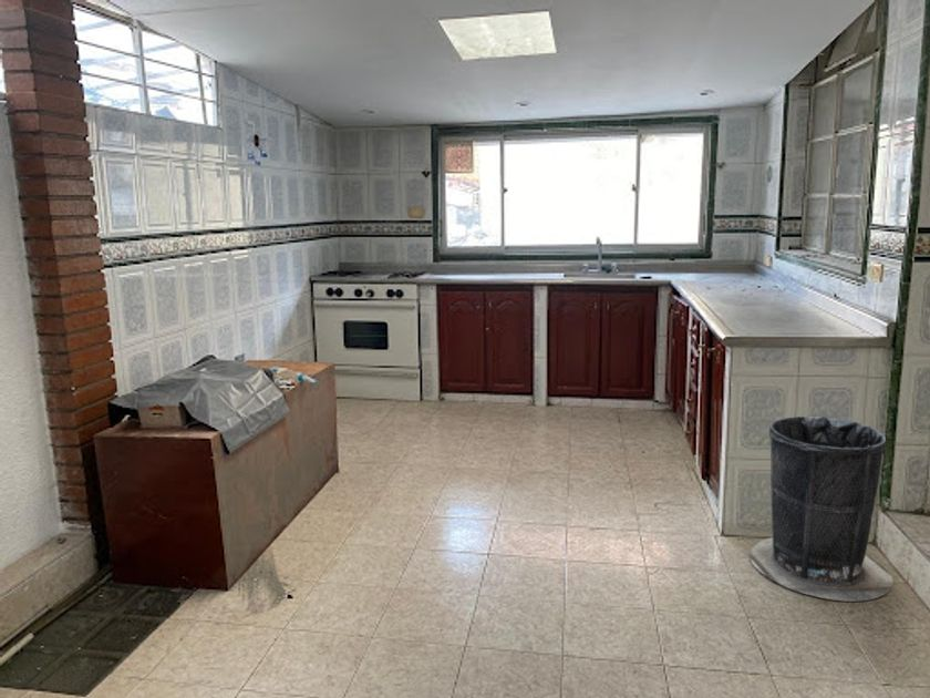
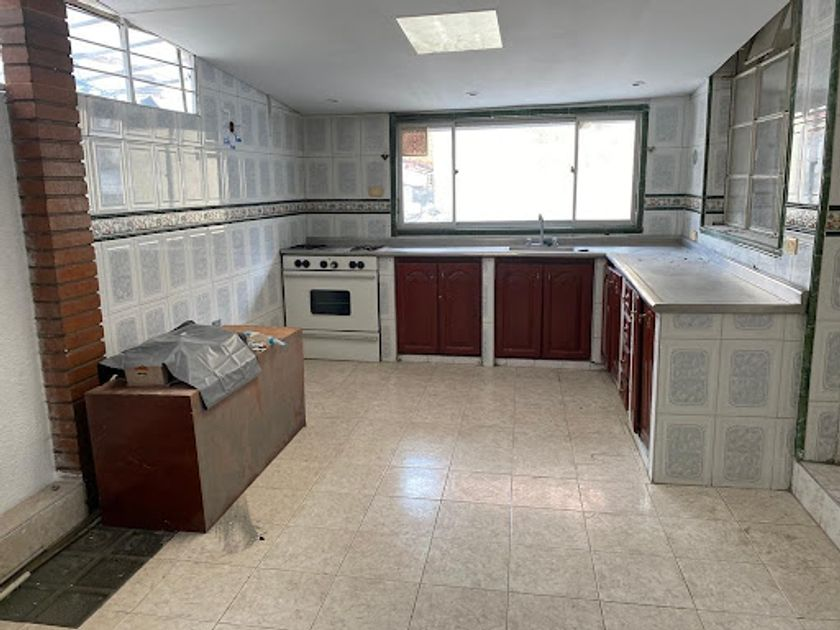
- trash can [748,415,895,603]
